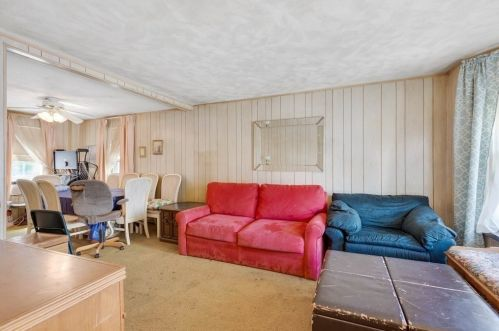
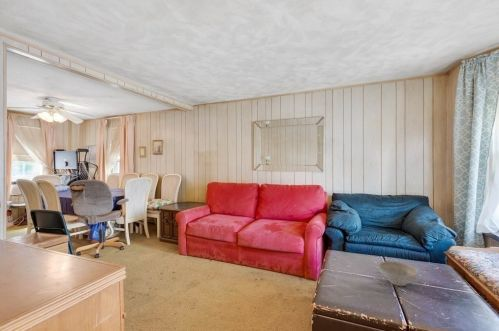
+ decorative bowl [377,260,419,287]
